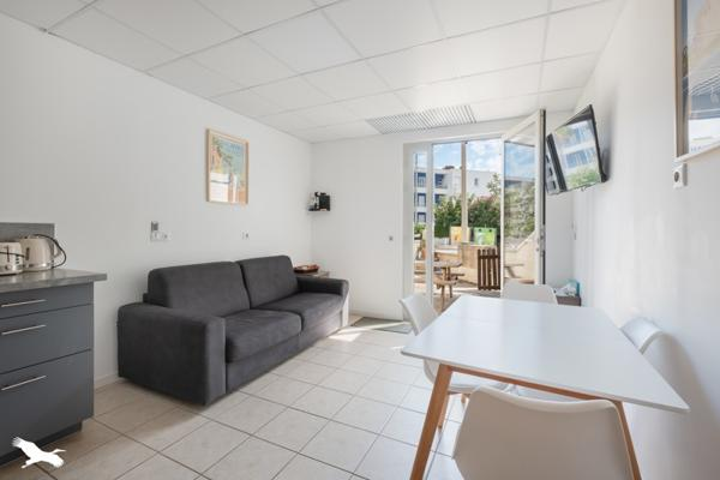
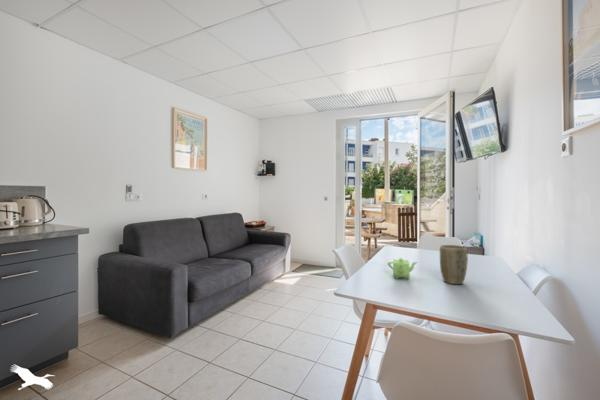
+ plant pot [439,244,469,285]
+ teapot [387,257,419,280]
